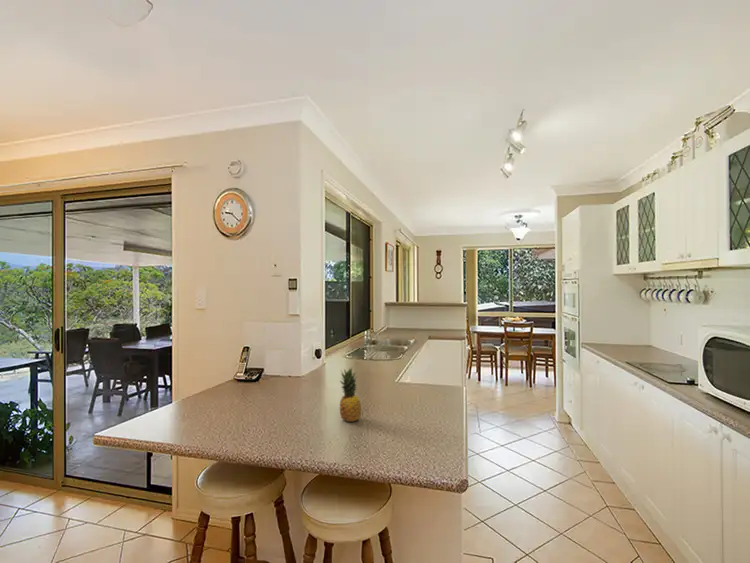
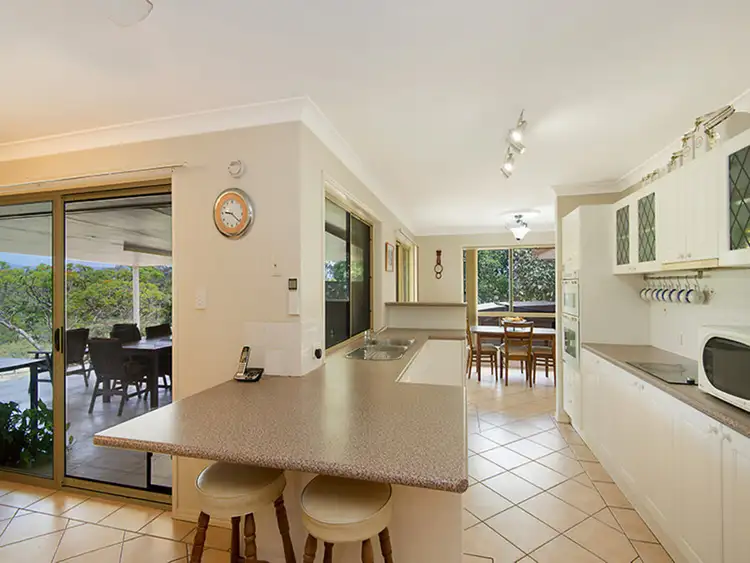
- fruit [339,367,362,423]
